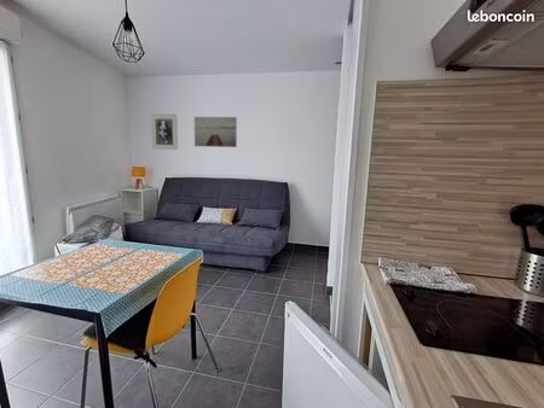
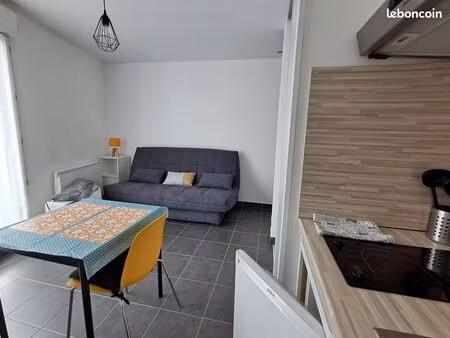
- wall art [193,116,238,148]
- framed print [150,112,179,151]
